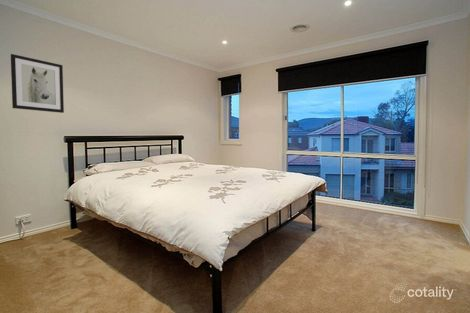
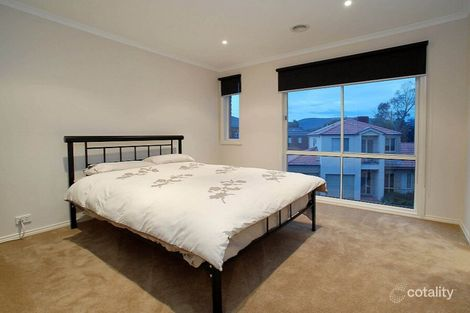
- wall art [10,53,65,114]
